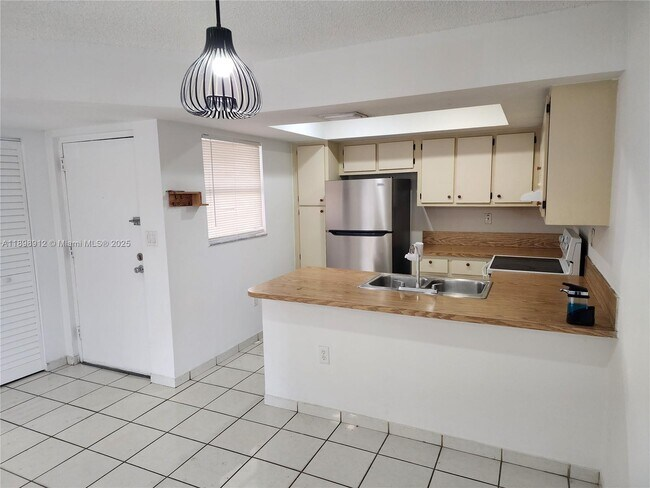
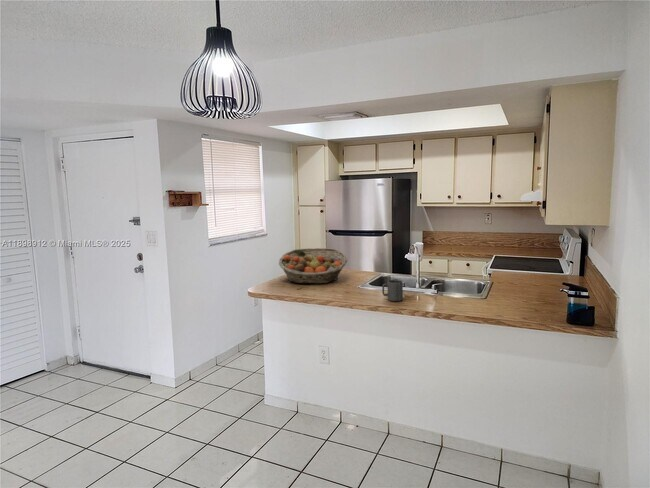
+ mug [381,279,404,302]
+ fruit basket [278,247,348,284]
